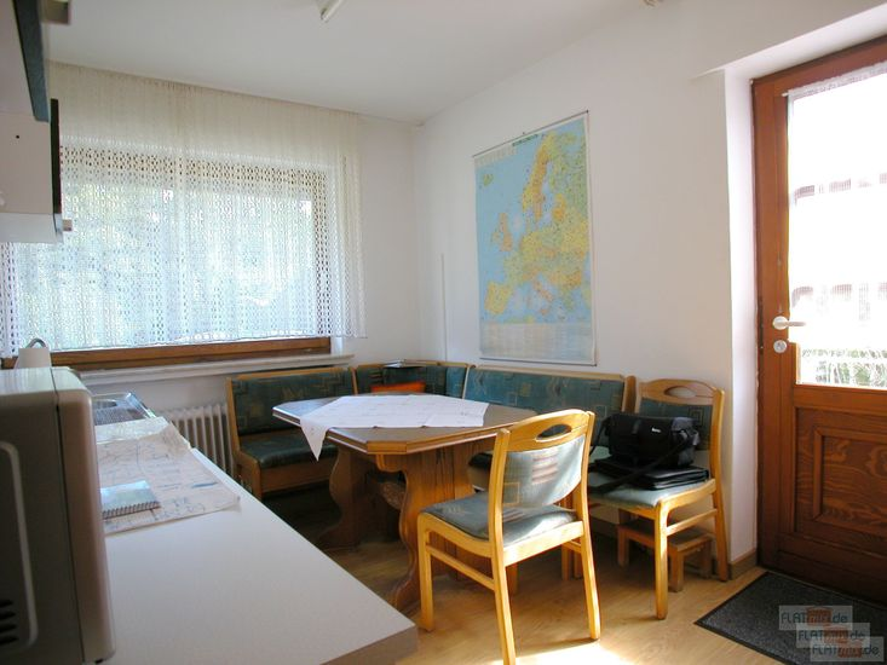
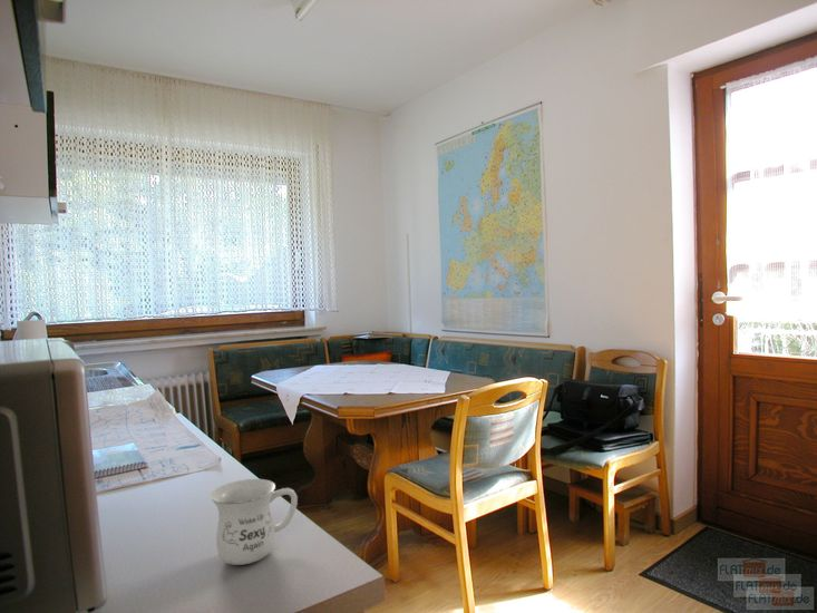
+ mug [210,478,299,566]
